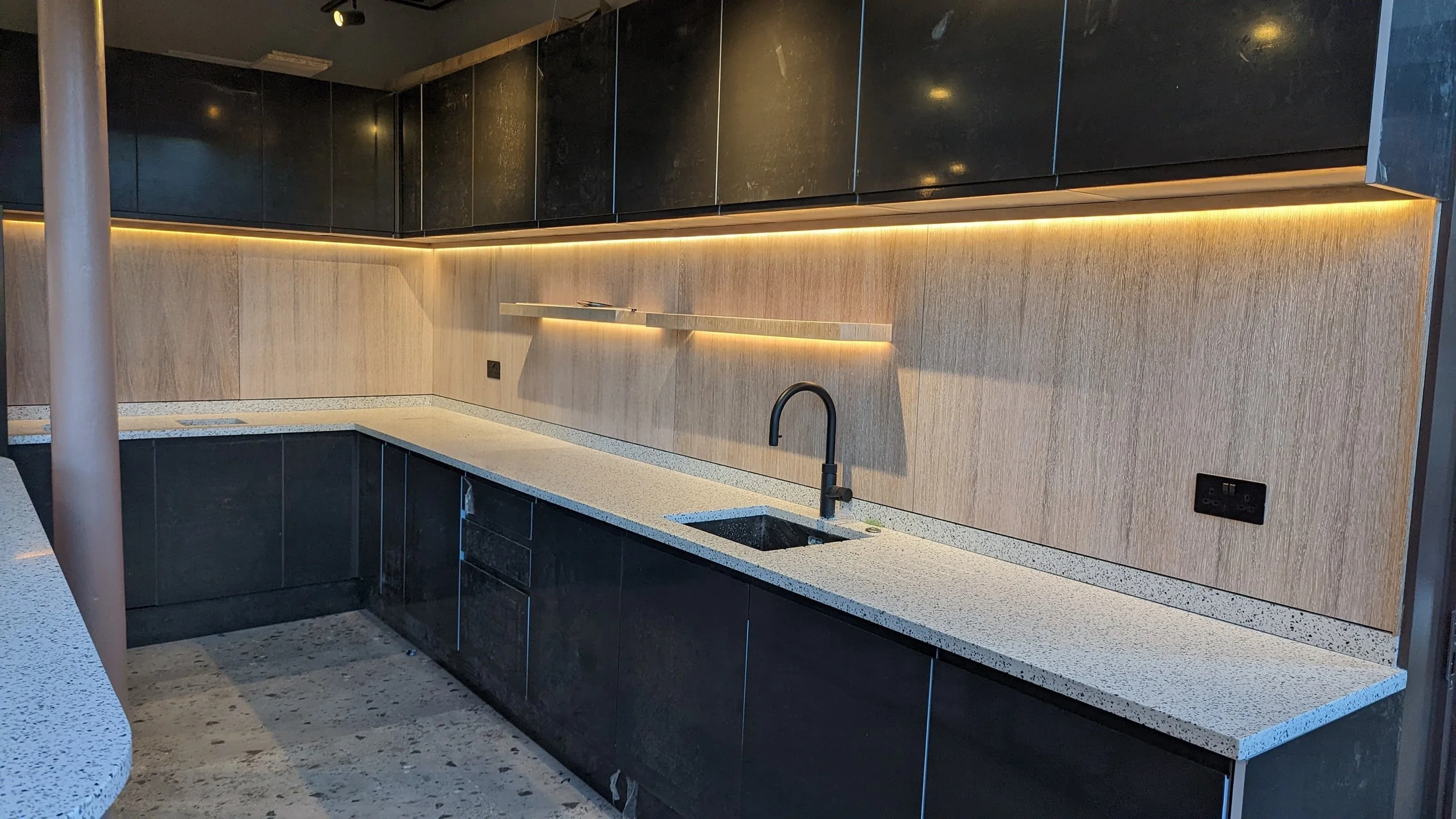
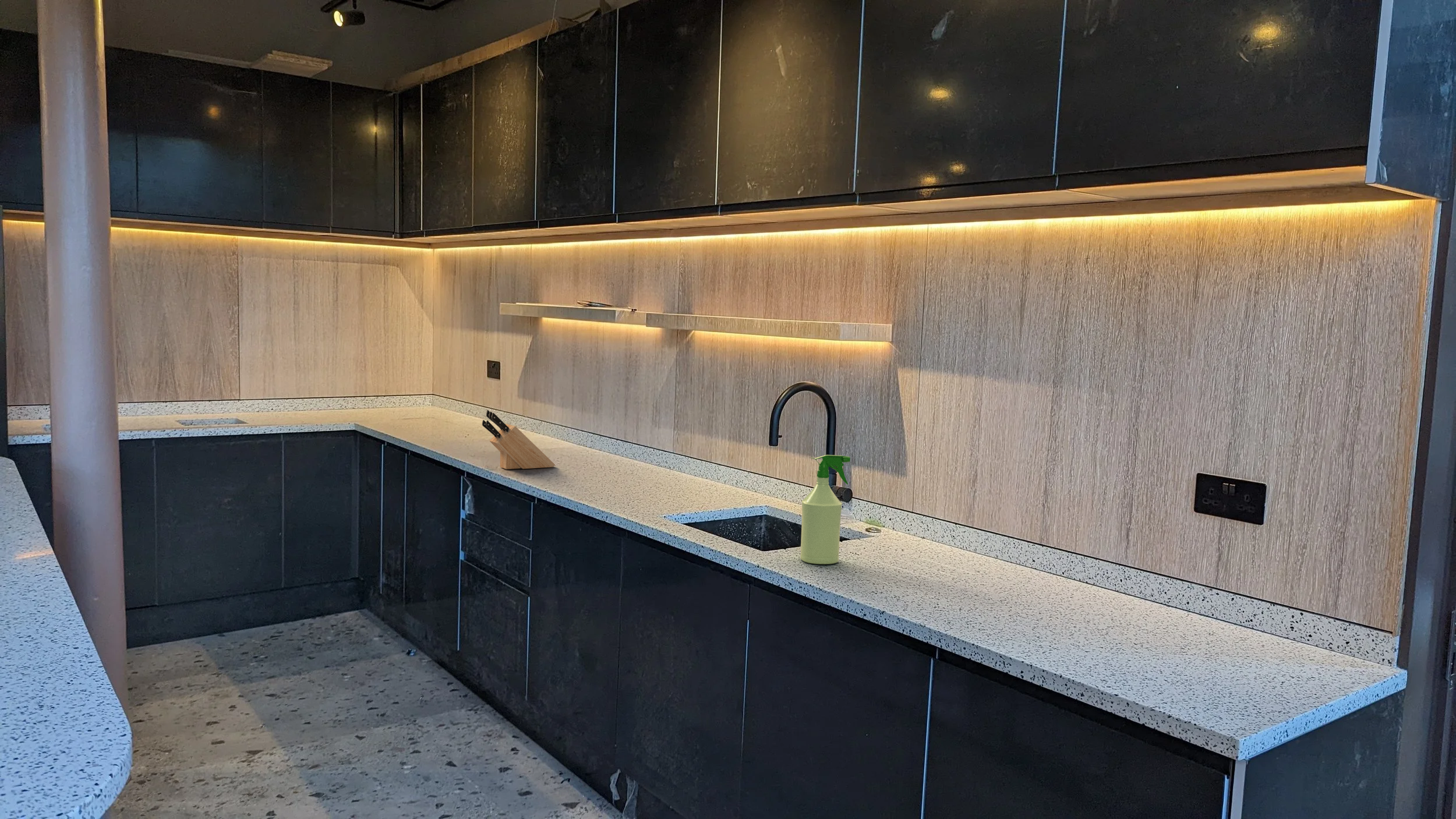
+ spray bottle [800,454,851,565]
+ knife block [482,410,556,470]
